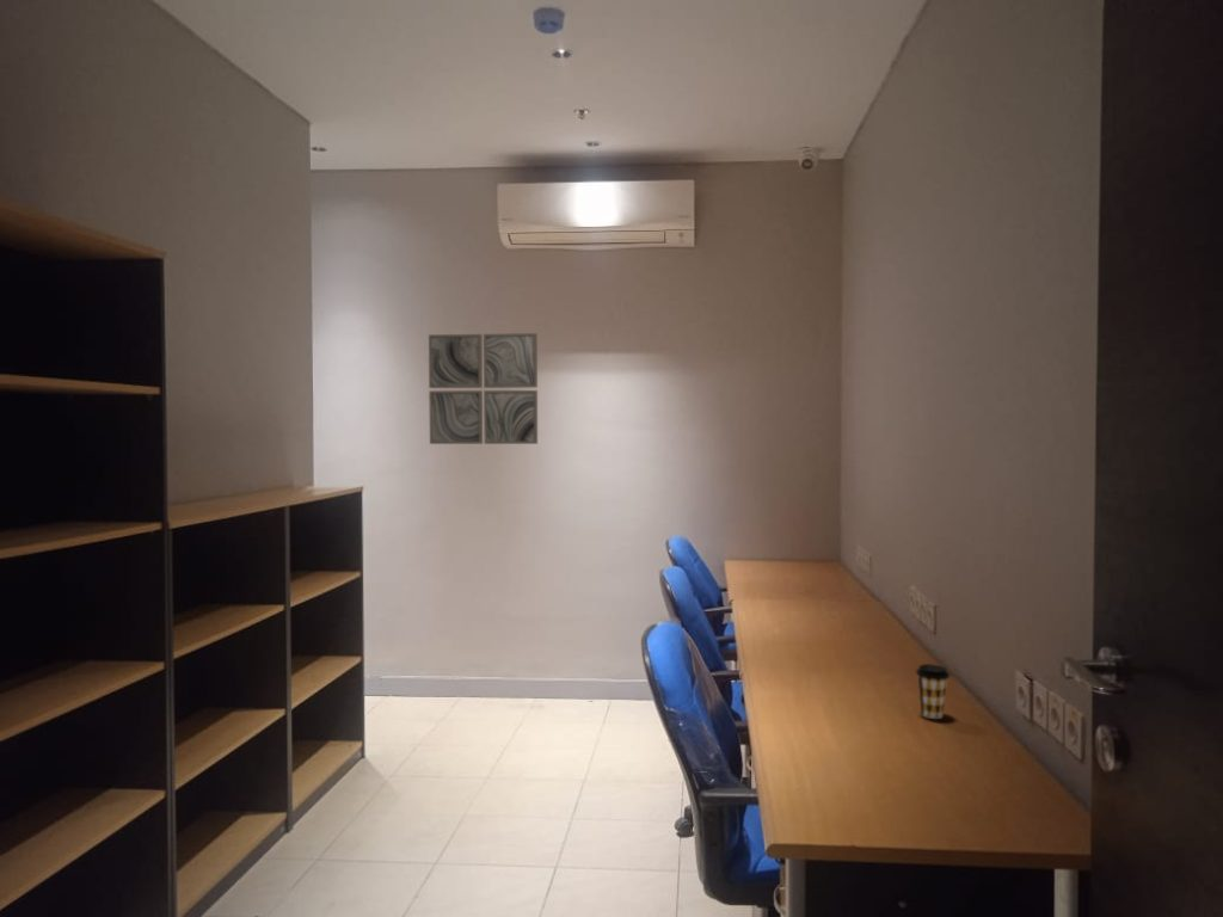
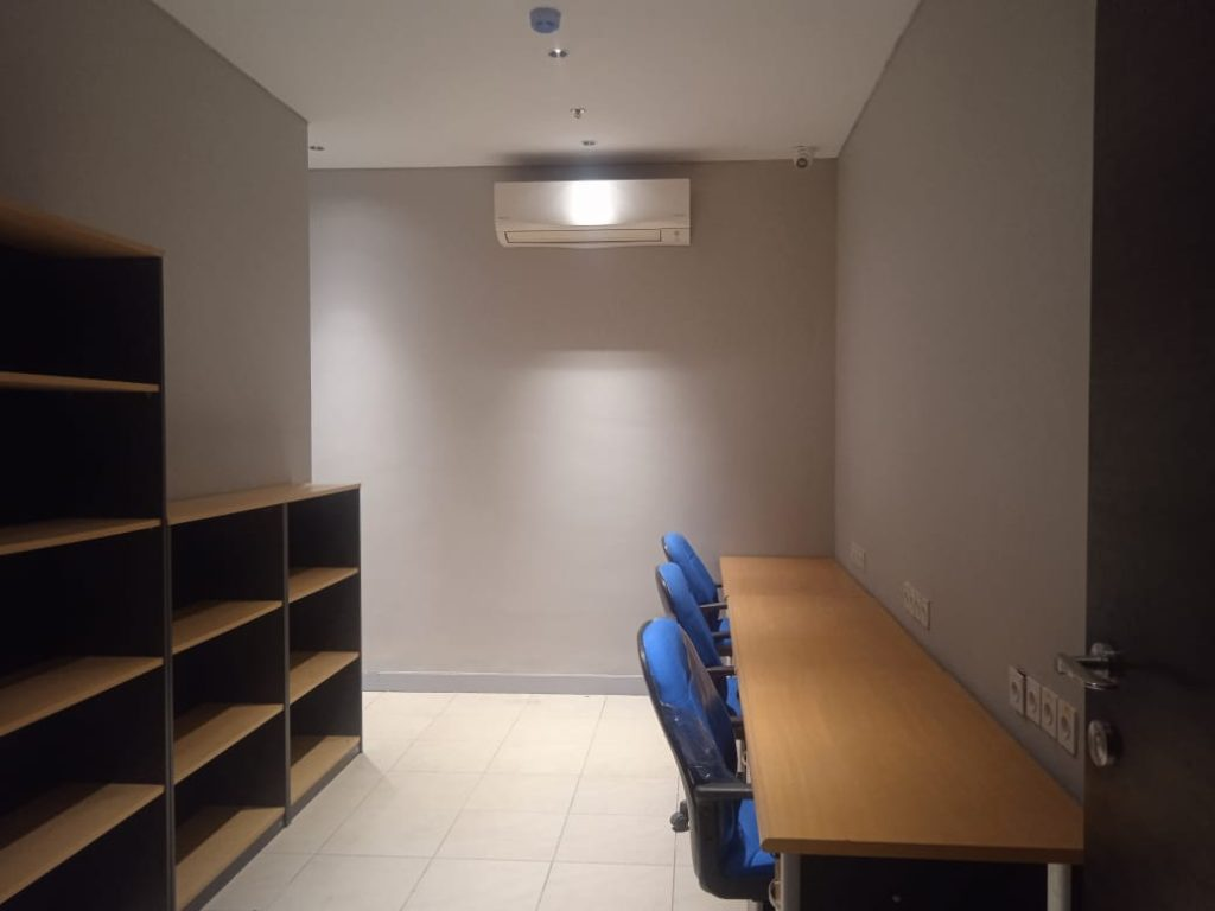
- coffee cup [915,663,951,720]
- wall art [428,332,539,445]
